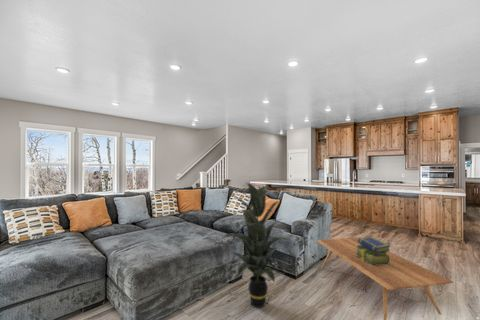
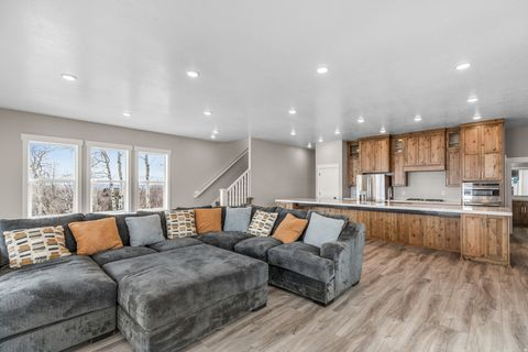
- coffee table [315,236,454,320]
- indoor plant [220,182,293,309]
- stack of books [355,236,392,266]
